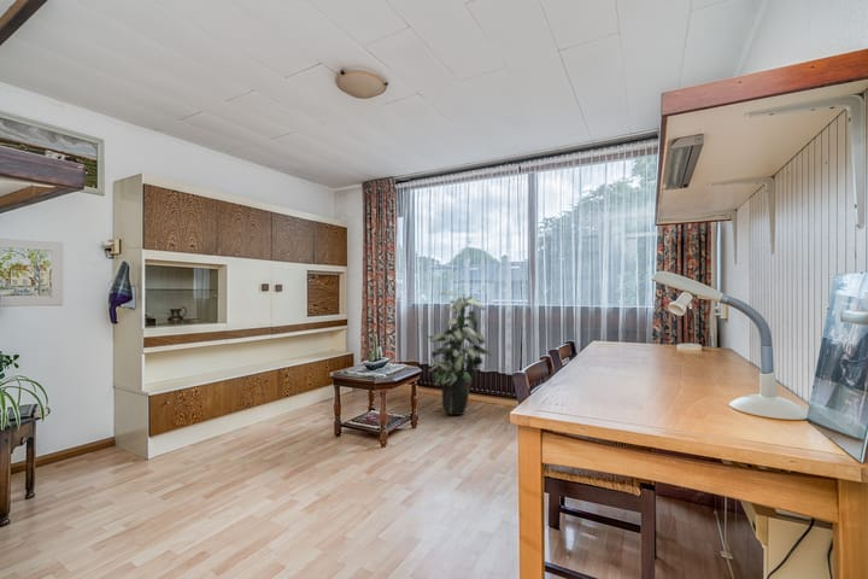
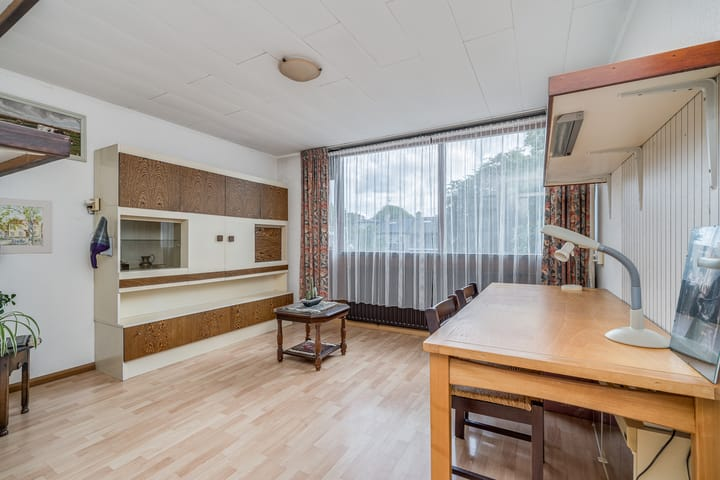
- indoor plant [427,291,492,416]
